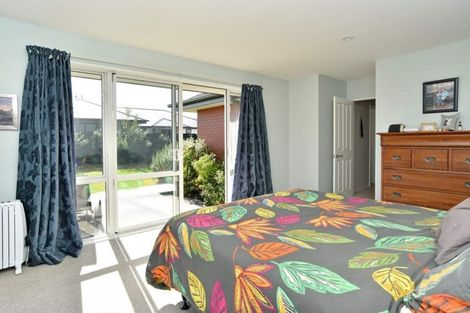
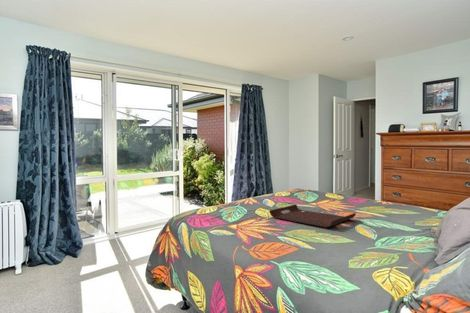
+ serving tray [268,203,357,229]
